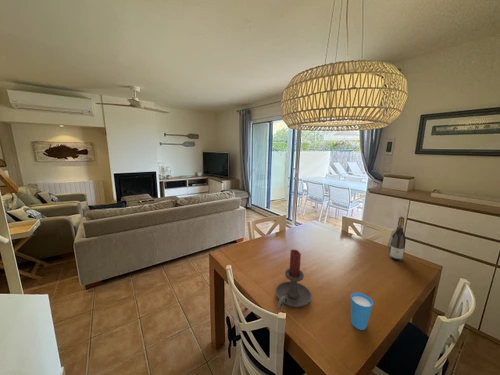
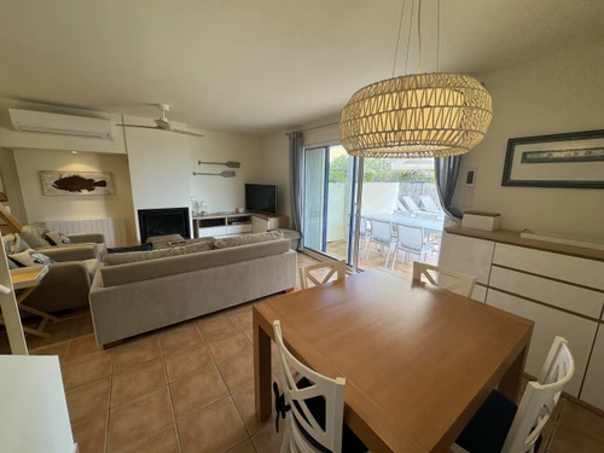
- cup [350,292,374,331]
- candle holder [275,248,312,310]
- wine bottle [388,215,407,262]
